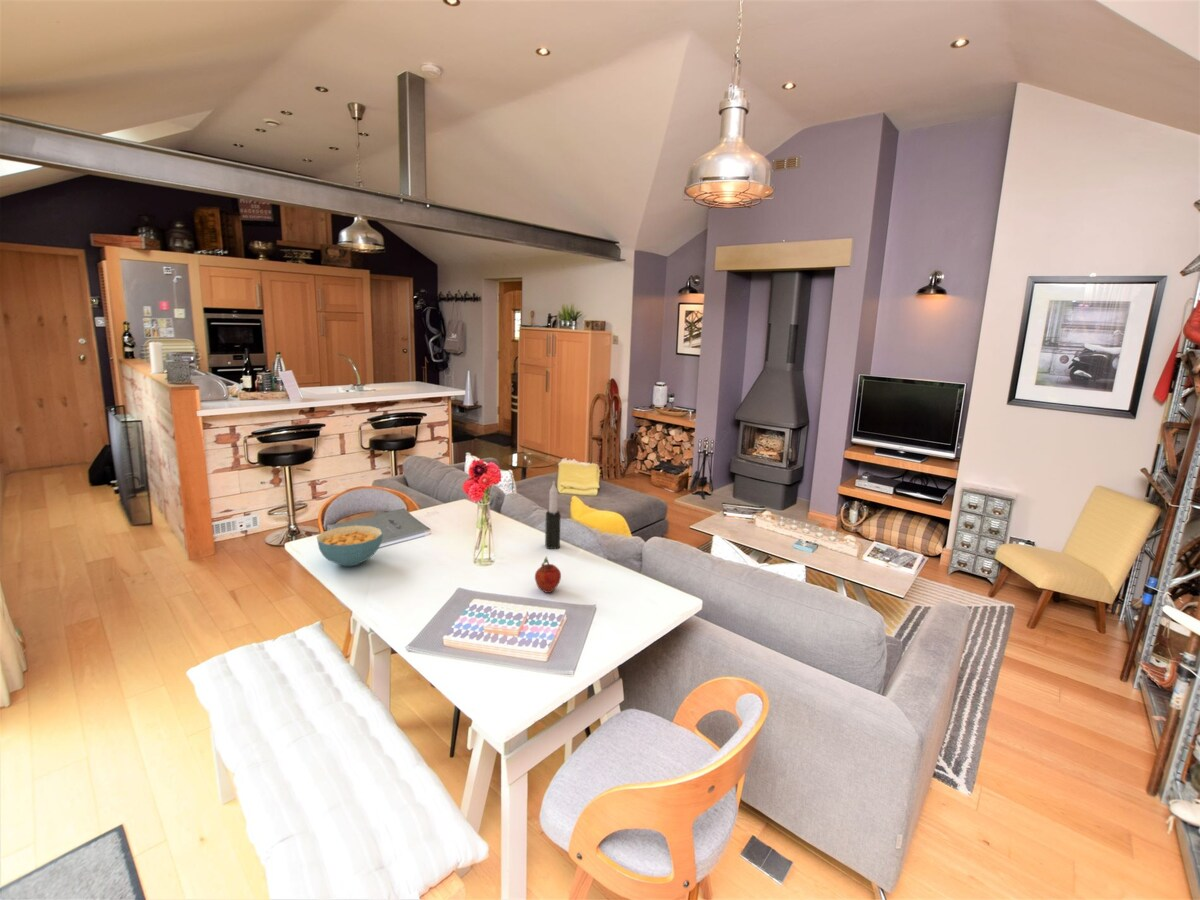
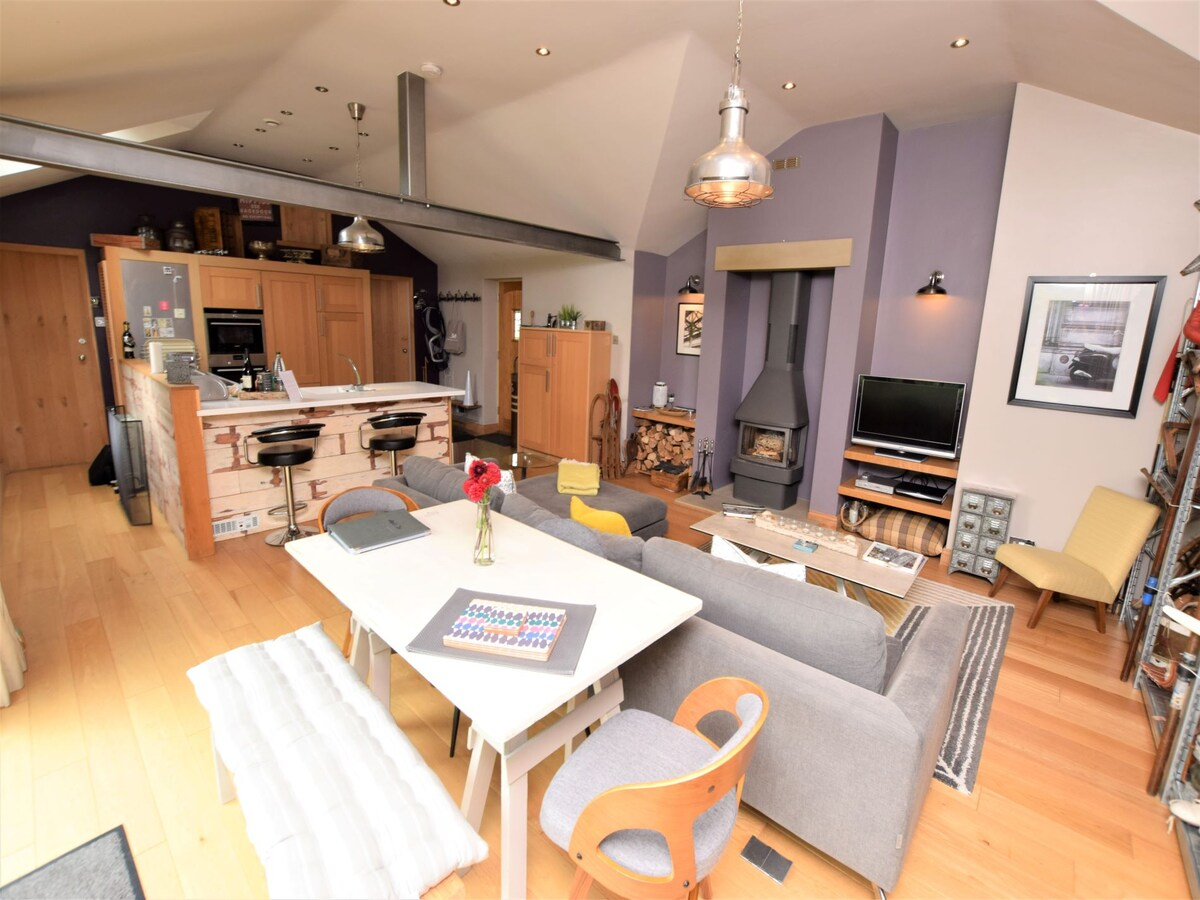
- cereal bowl [316,524,384,567]
- candle [544,480,562,550]
- fruit [534,555,562,594]
